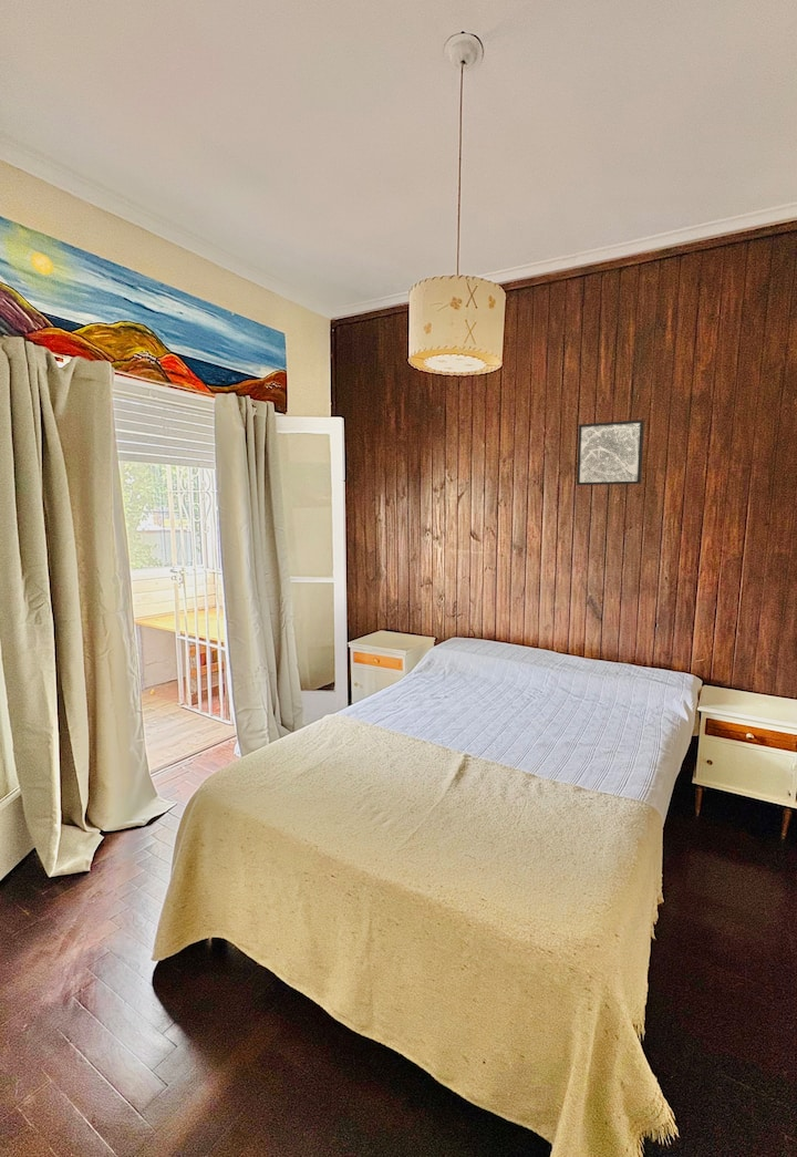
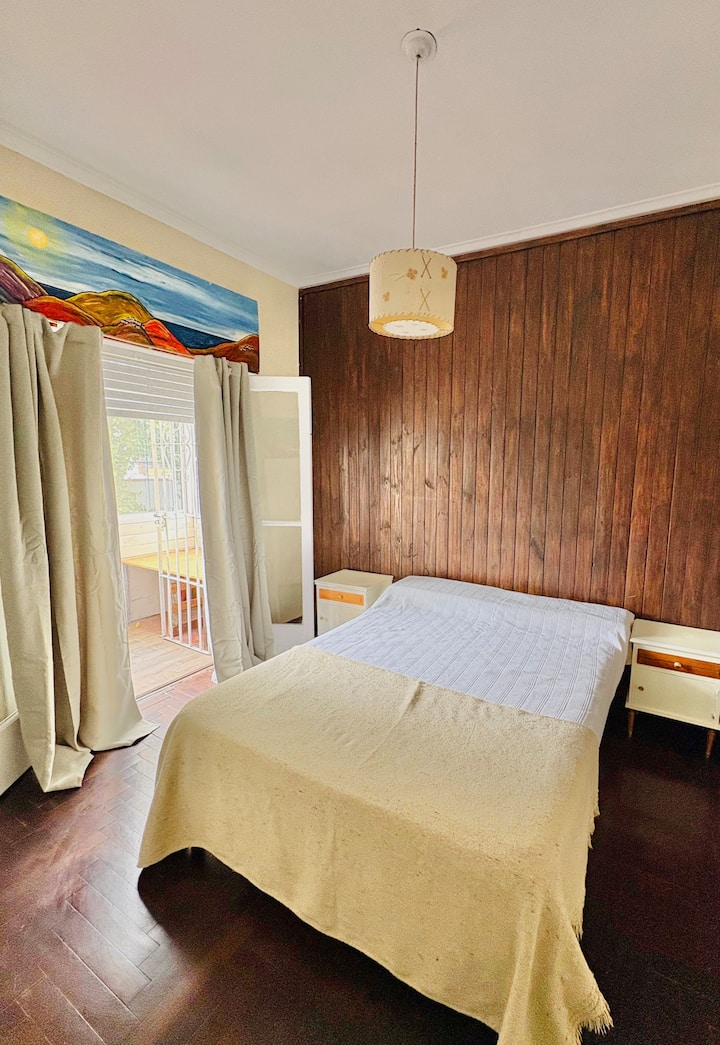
- wall art [576,419,645,486]
